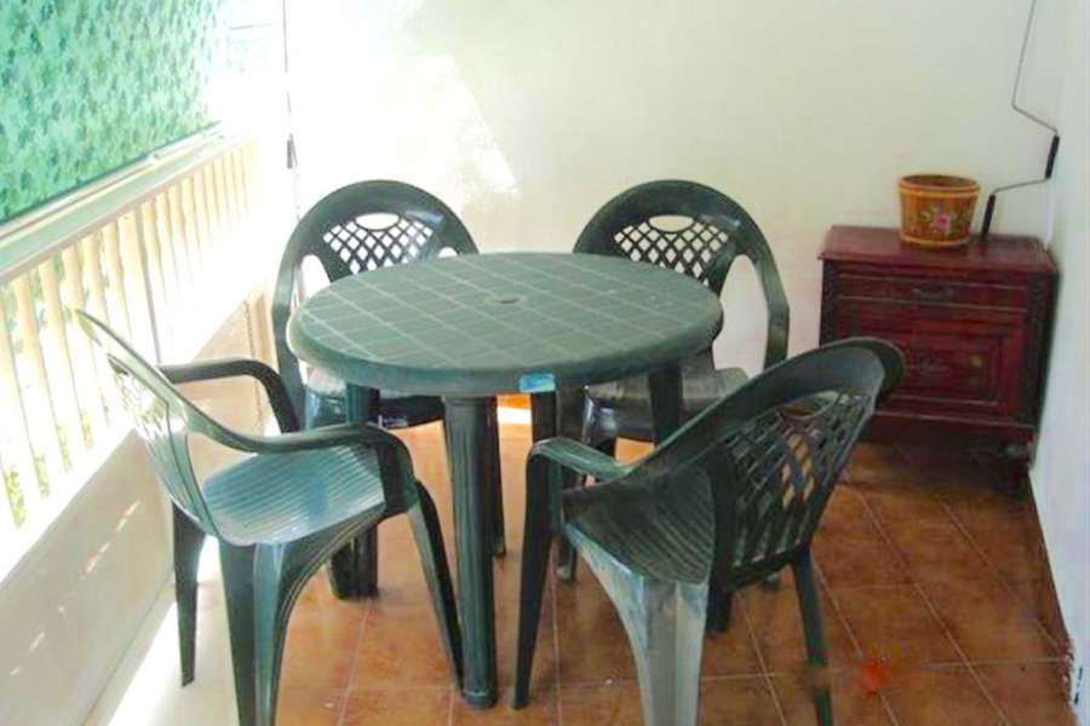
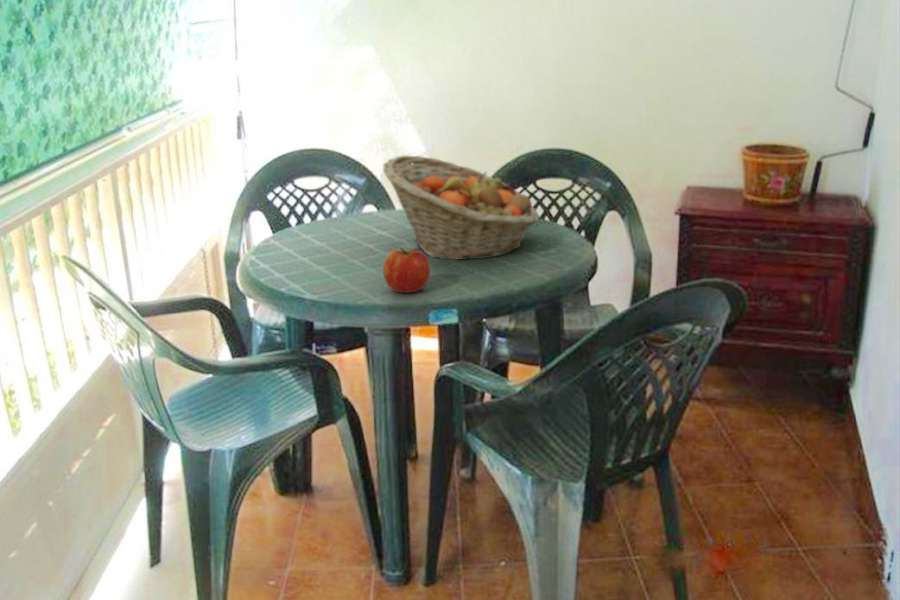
+ fruit basket [382,154,540,261]
+ apple [382,247,431,294]
